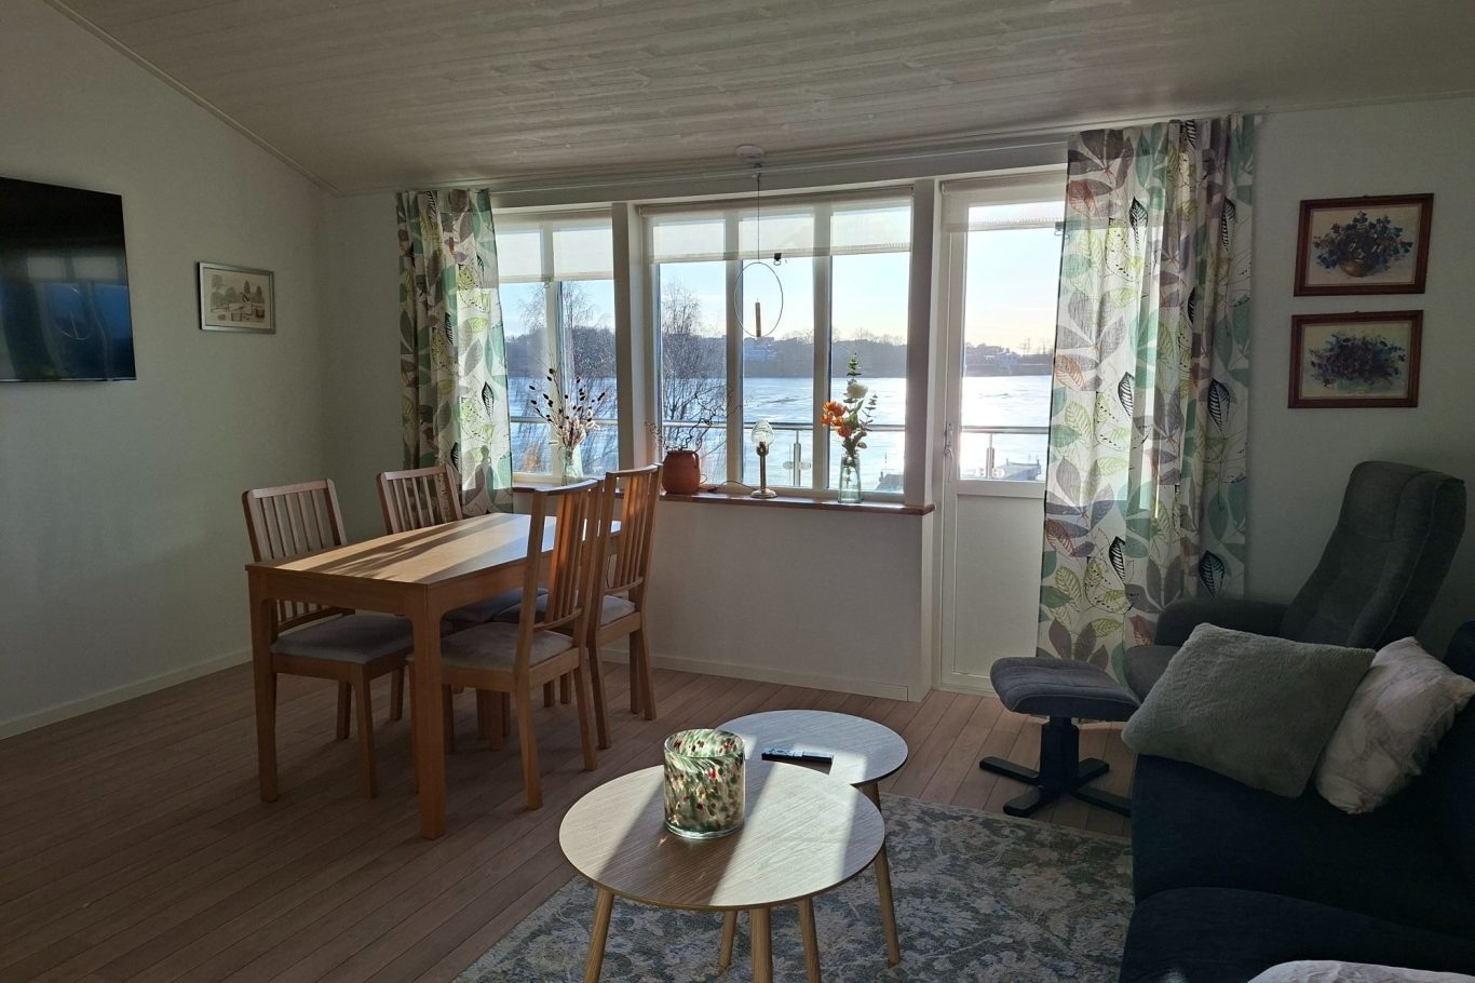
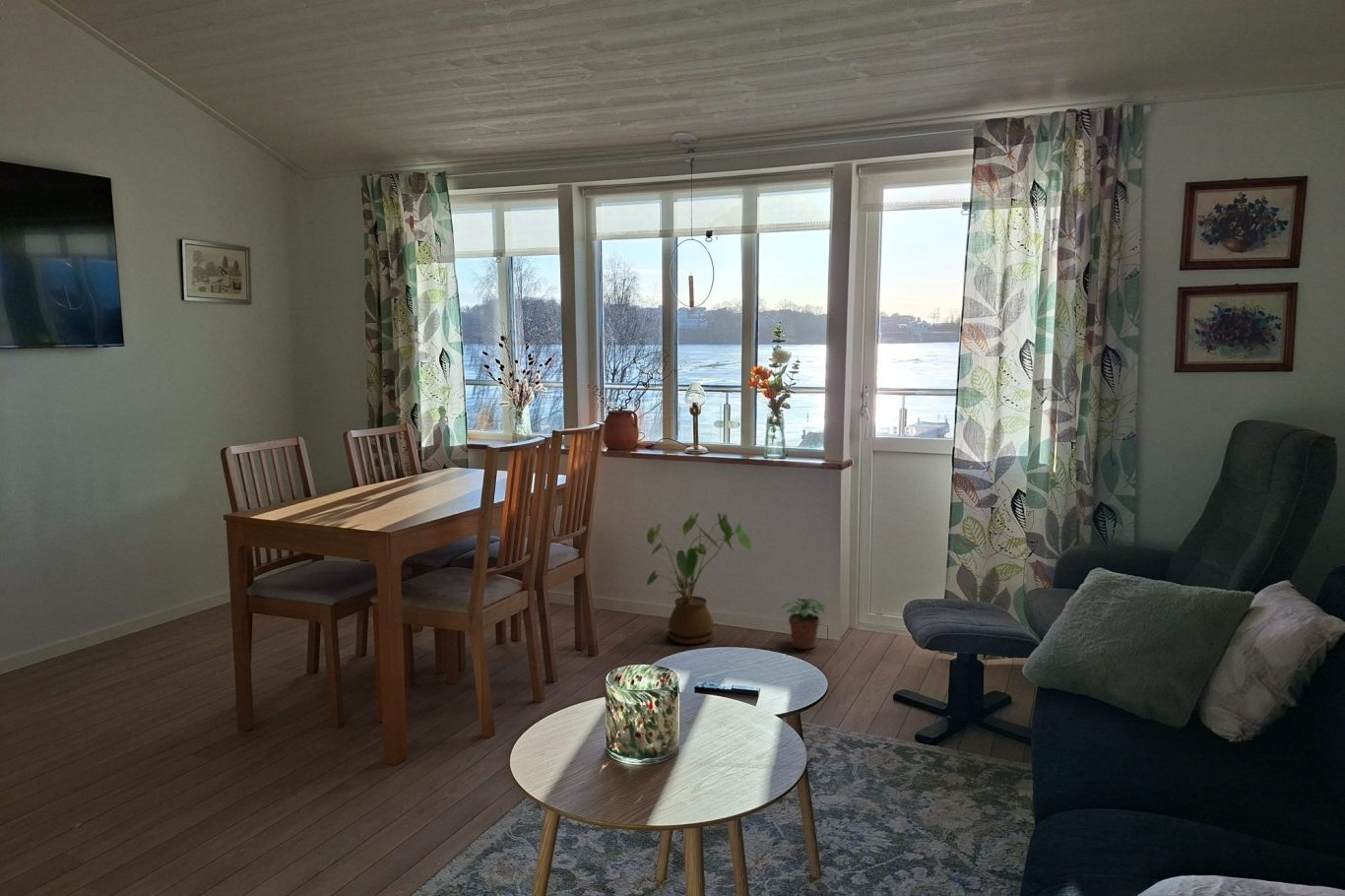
+ house plant [645,512,752,645]
+ potted plant [780,597,825,651]
